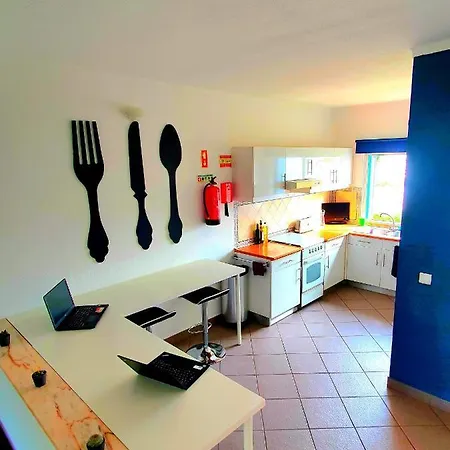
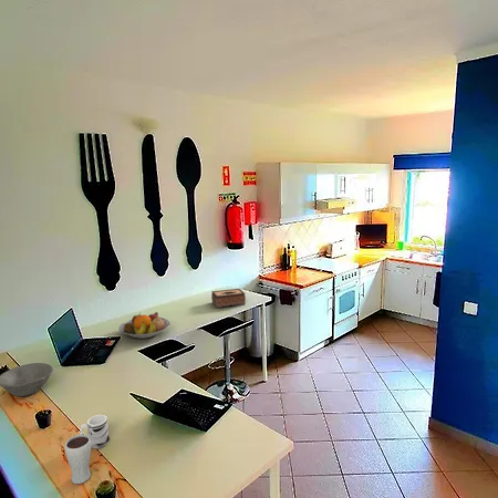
+ bowl [0,362,54,397]
+ tissue box [210,288,247,309]
+ drinking glass [64,434,92,485]
+ mug [79,414,111,449]
+ fruit bowl [117,311,172,340]
